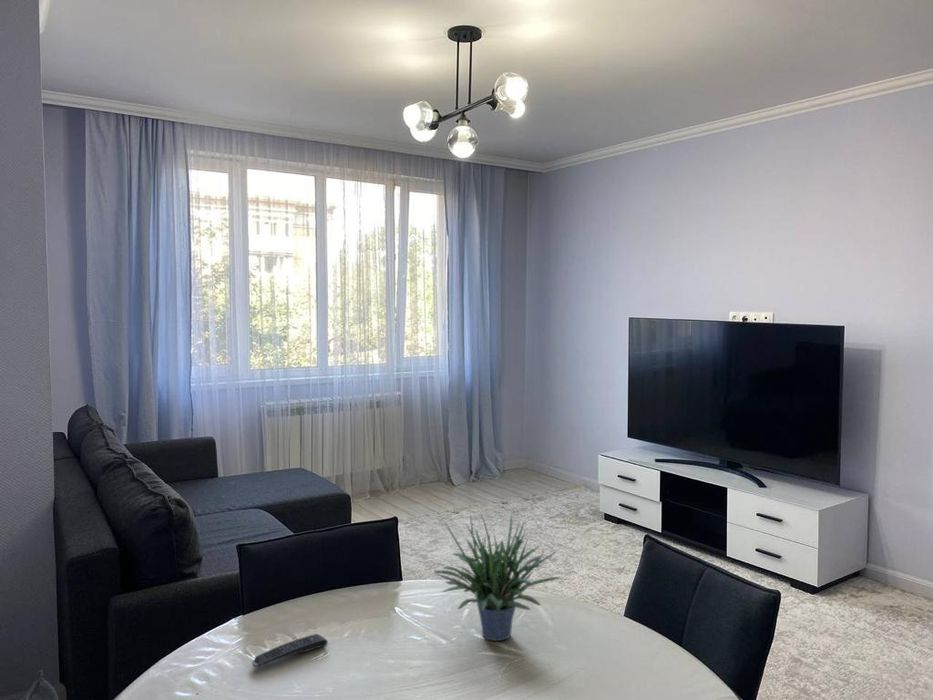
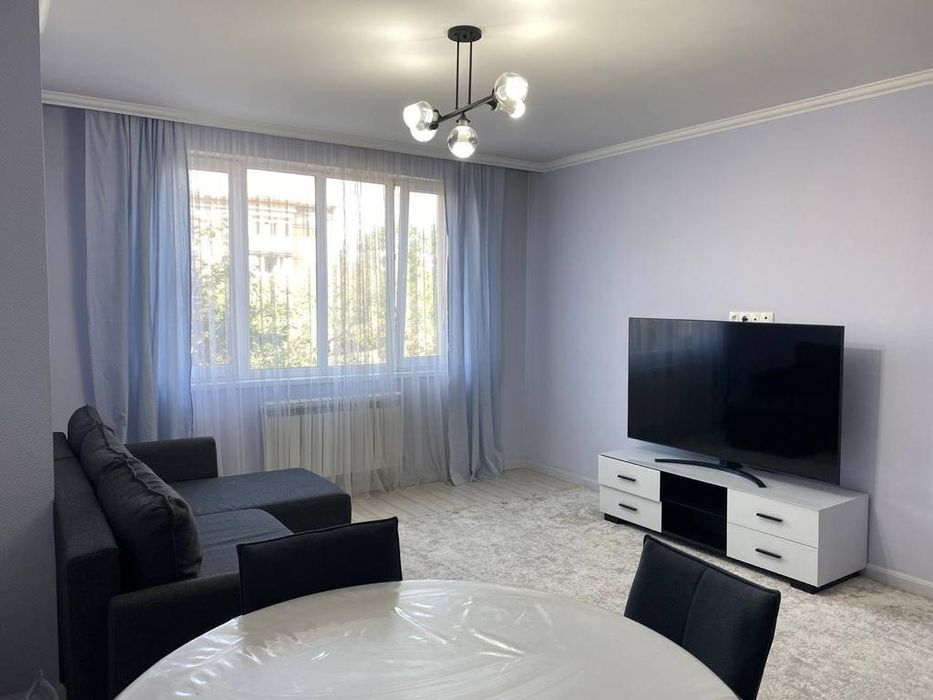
- potted plant [433,511,562,642]
- remote control [251,633,329,668]
